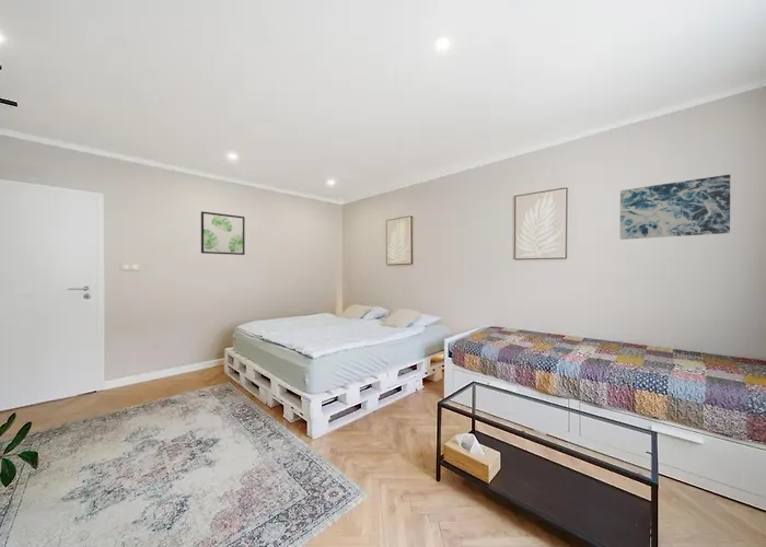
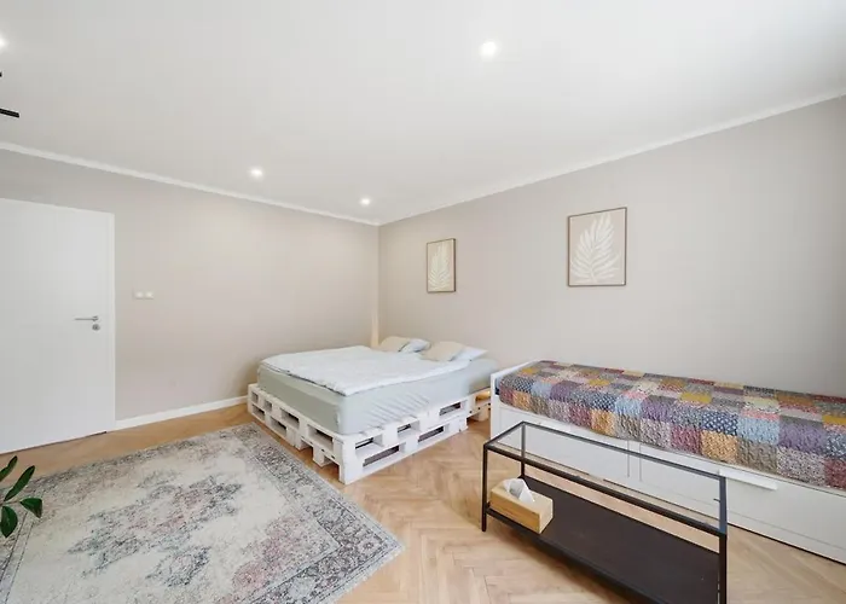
- wall art [200,210,246,256]
- wall art [619,174,731,241]
